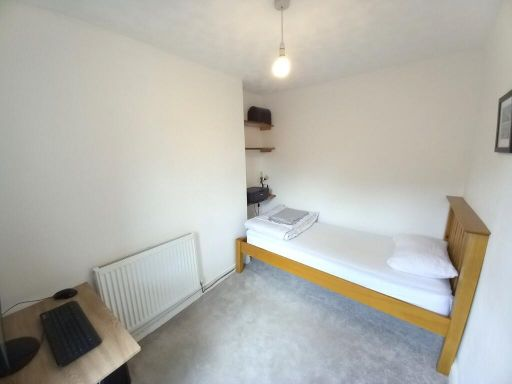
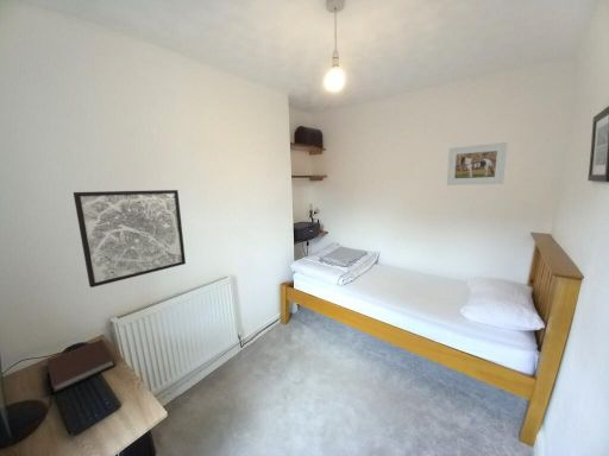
+ wall art [73,189,187,289]
+ notebook [46,338,117,394]
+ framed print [446,141,508,186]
